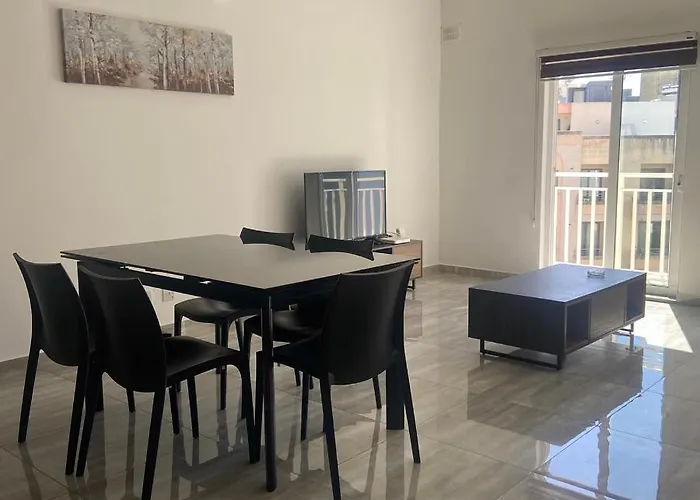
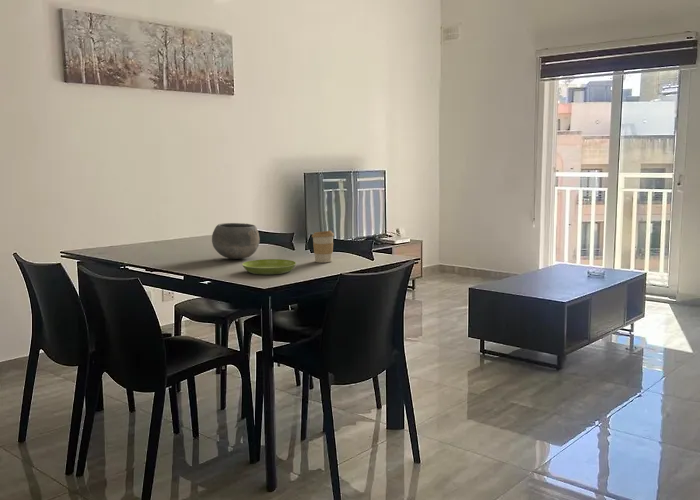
+ coffee cup [311,230,335,263]
+ bowl [211,222,261,260]
+ saucer [241,258,297,276]
